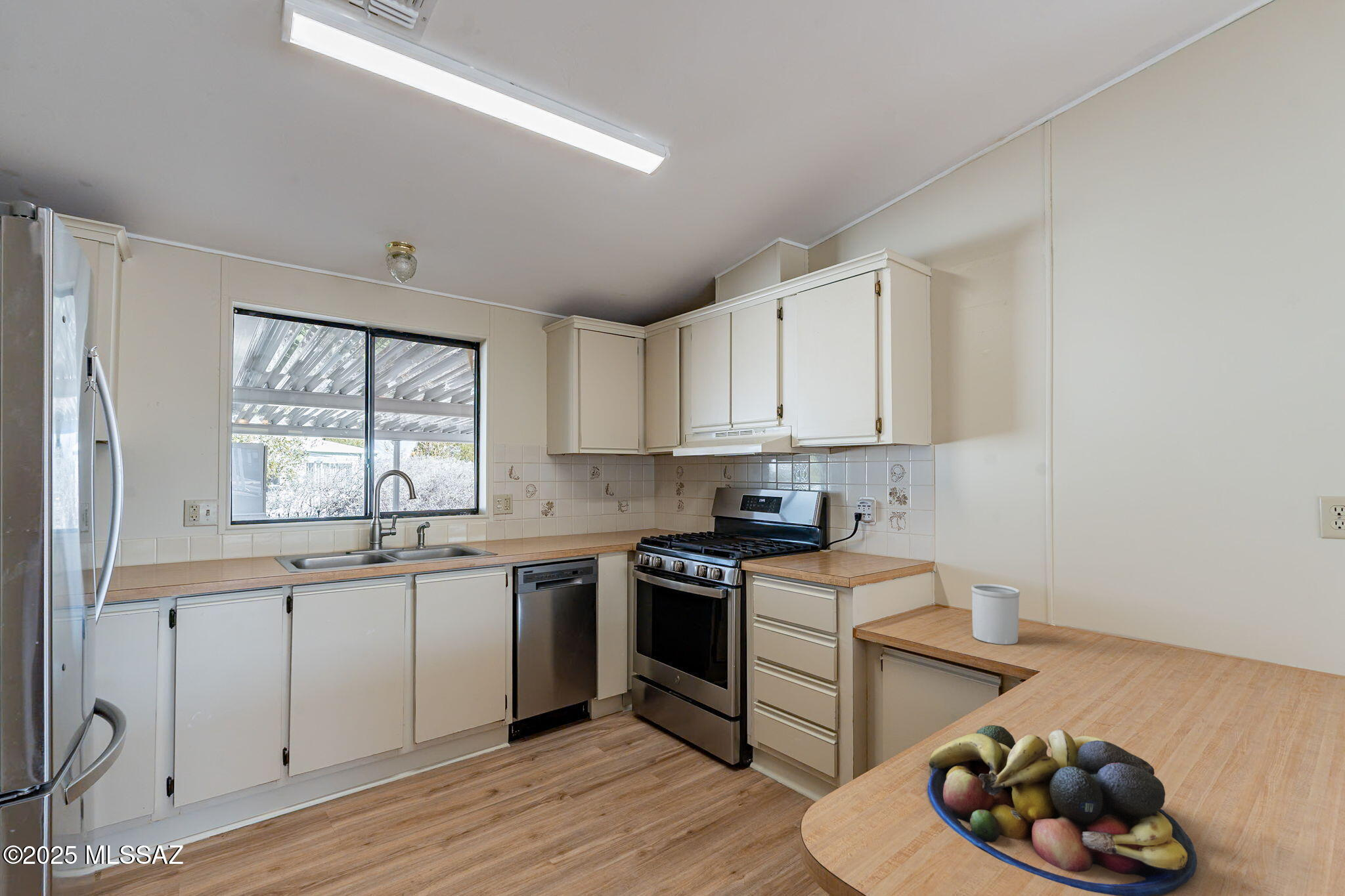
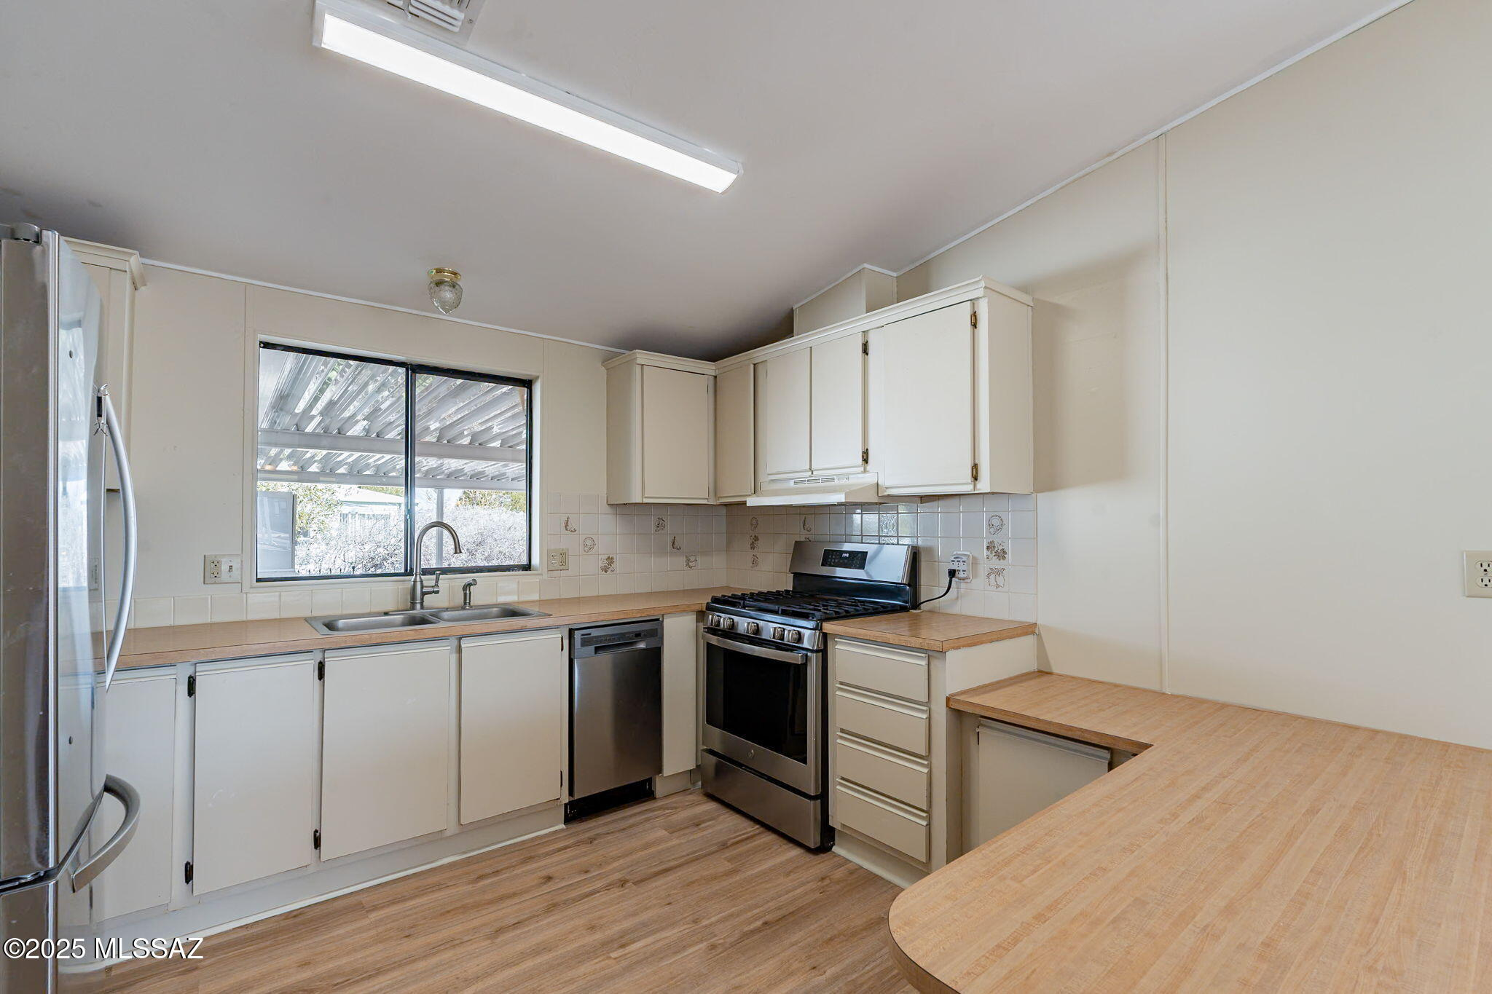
- utensil holder [971,583,1021,645]
- fruit bowl [927,725,1198,896]
